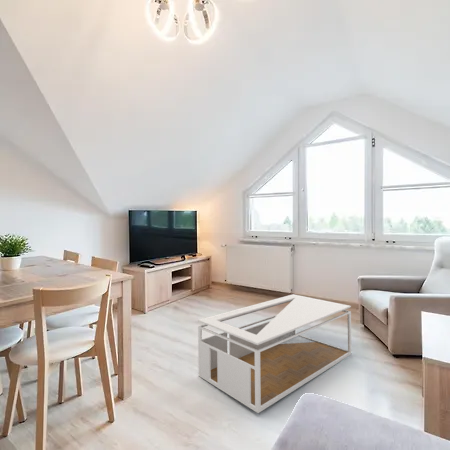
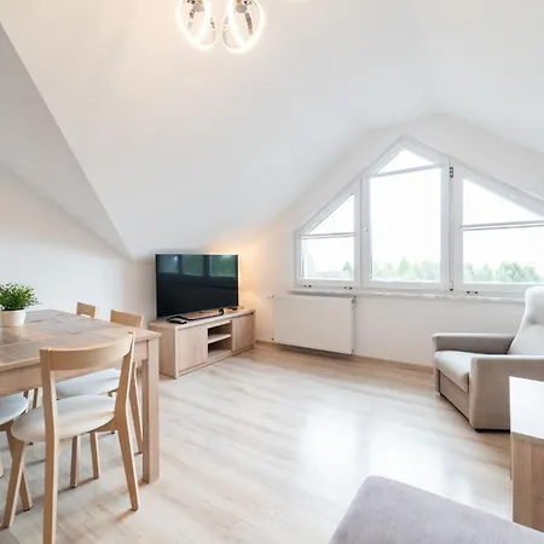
- coffee table [197,293,352,414]
